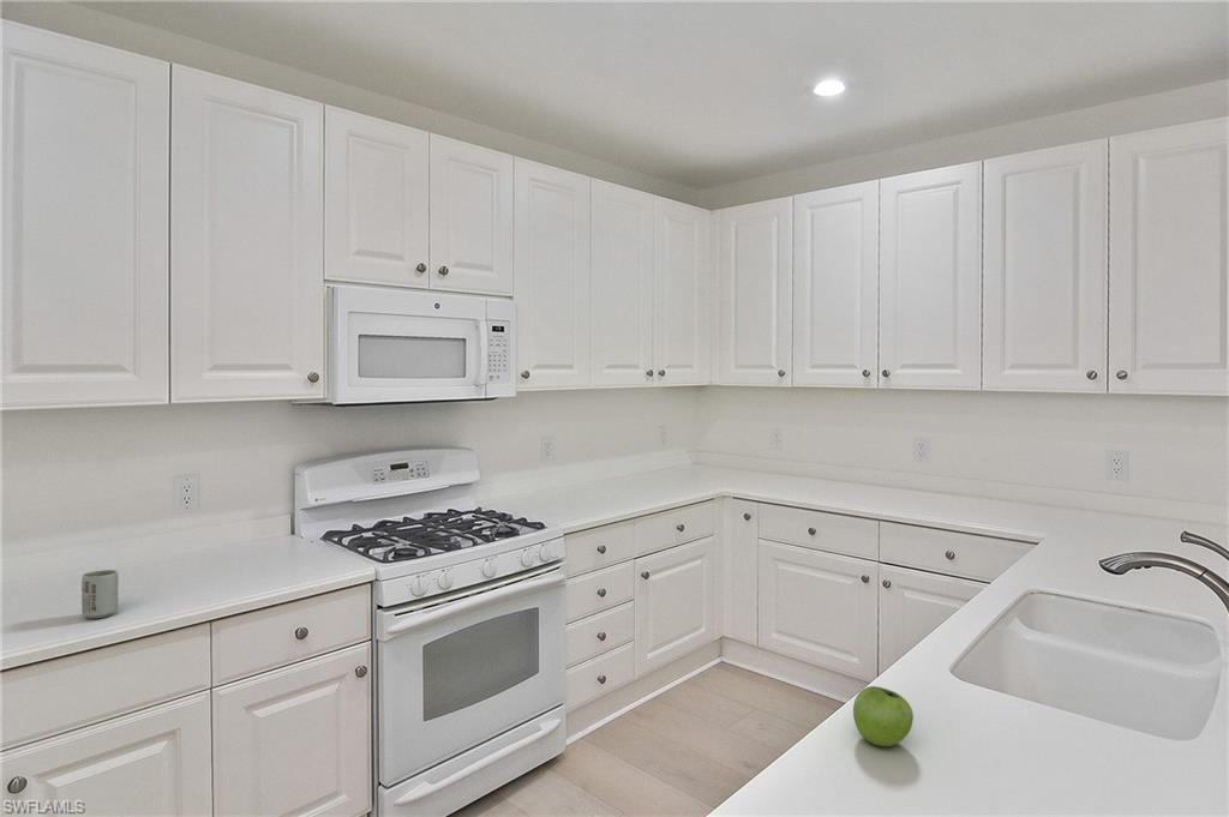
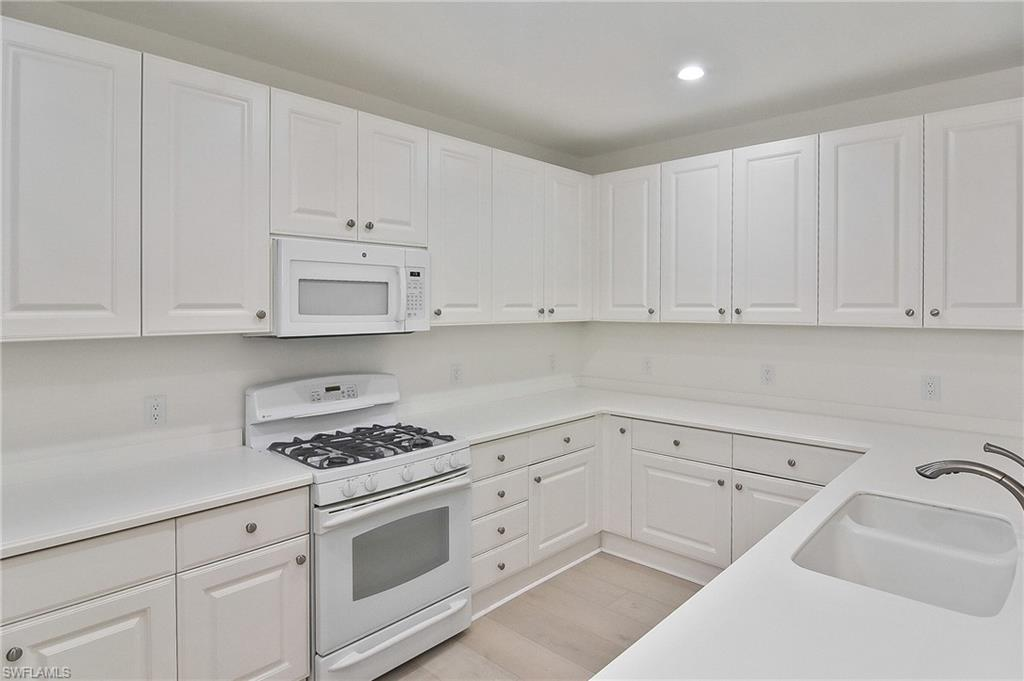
- fruit [852,685,915,747]
- cup [80,569,119,619]
